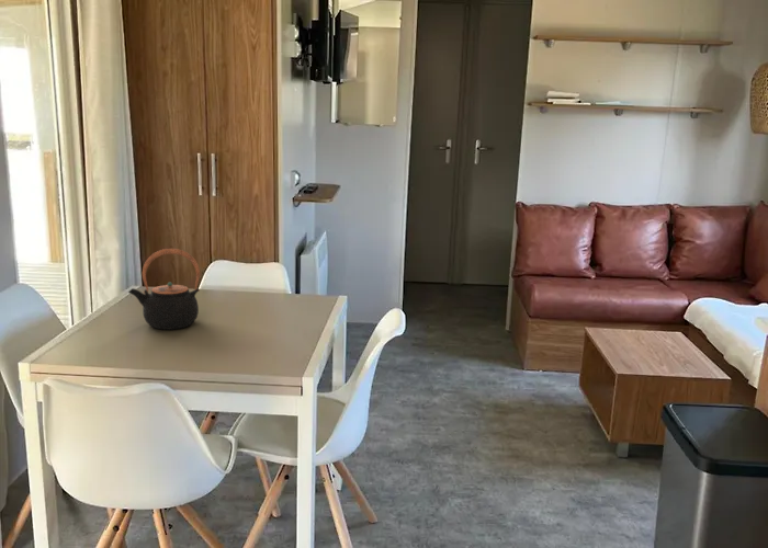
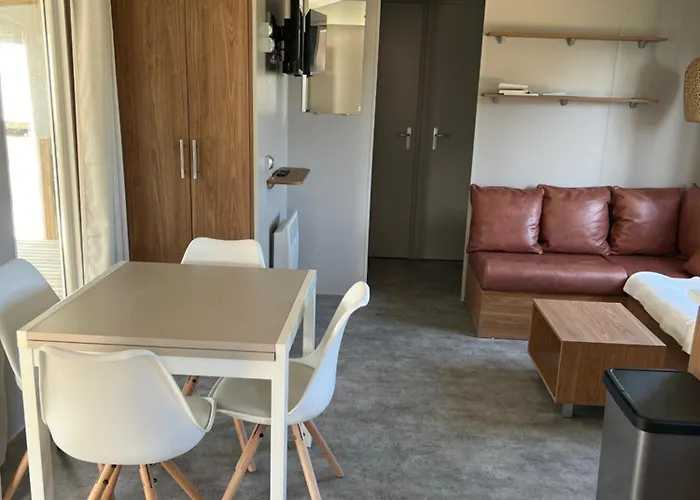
- teapot [127,248,201,331]
